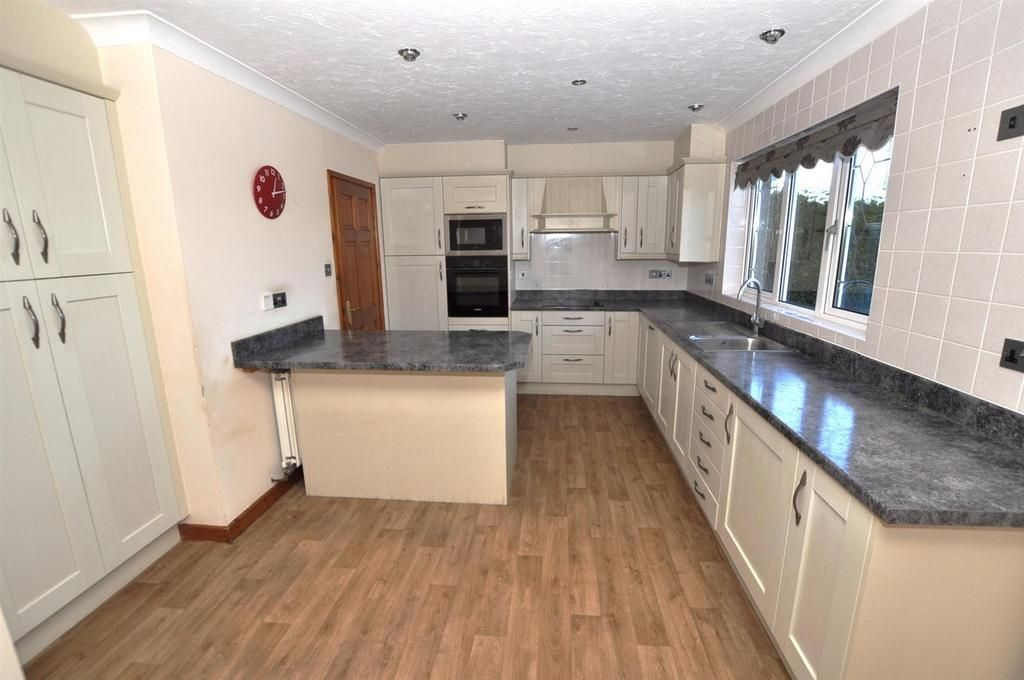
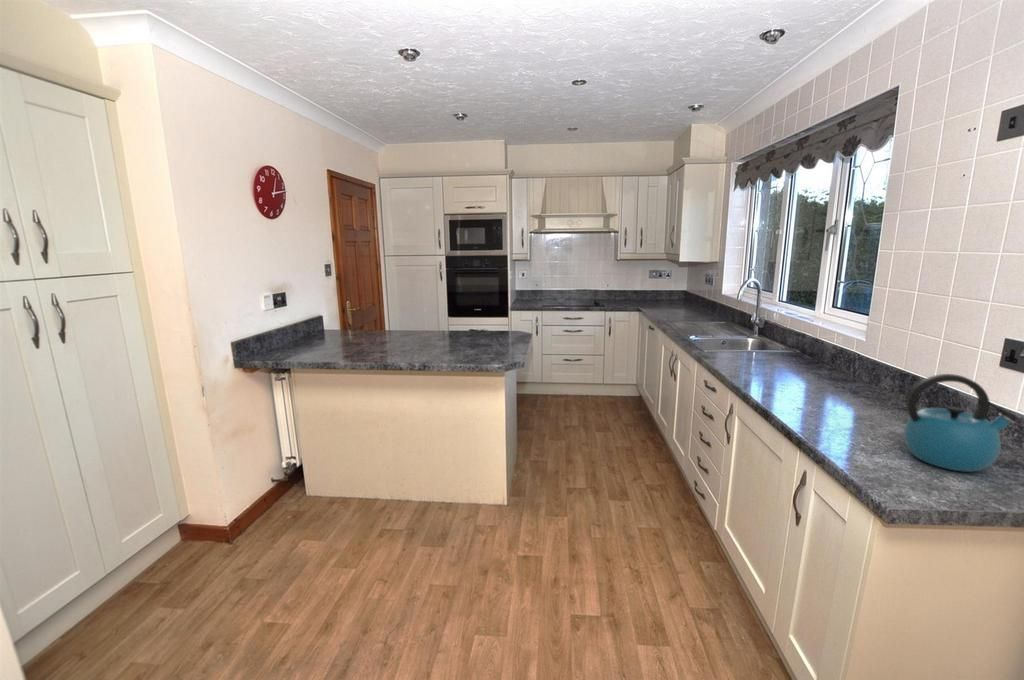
+ kettle [903,373,1020,473]
